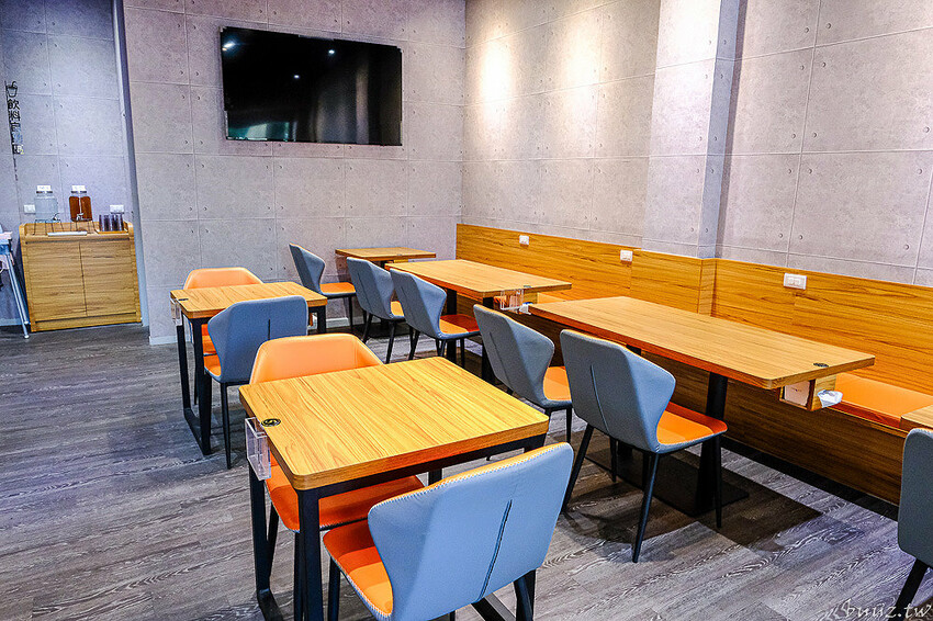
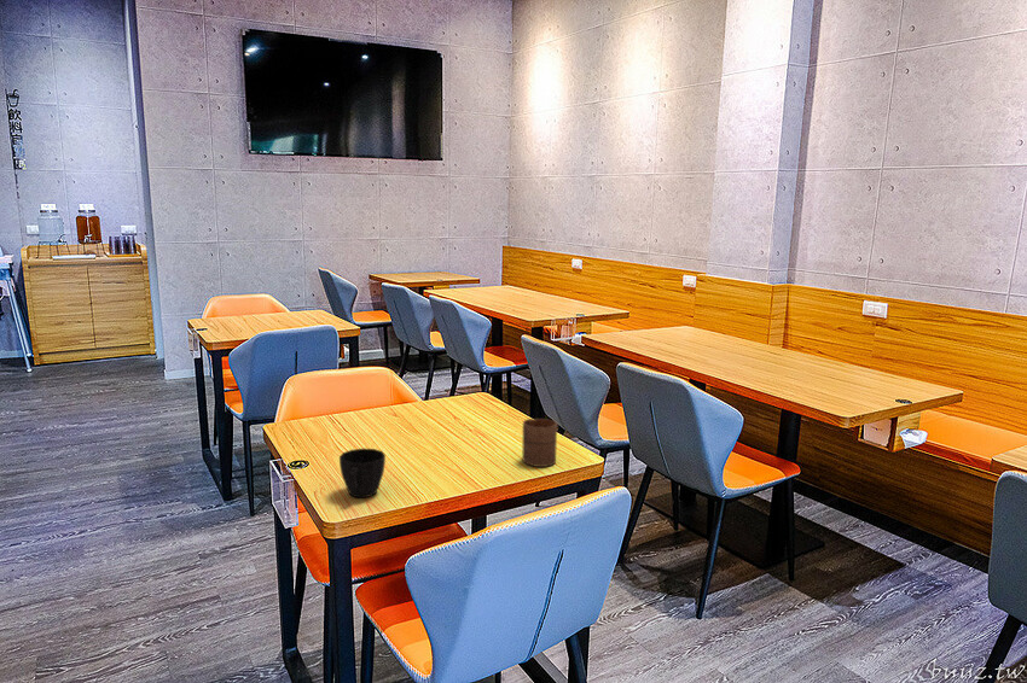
+ cup [521,418,558,468]
+ cup [338,448,387,498]
